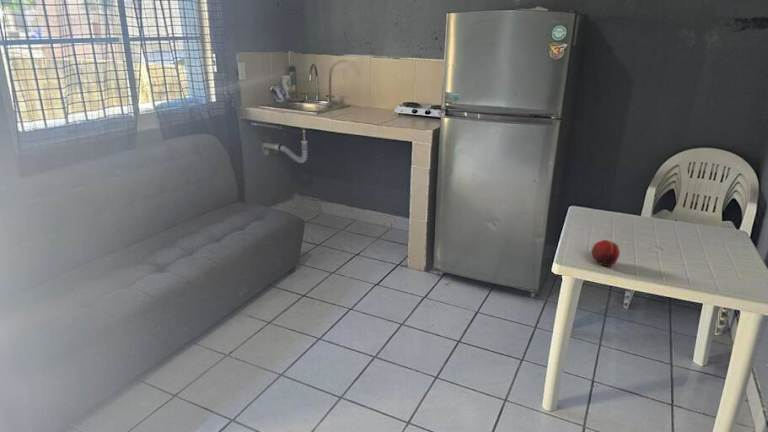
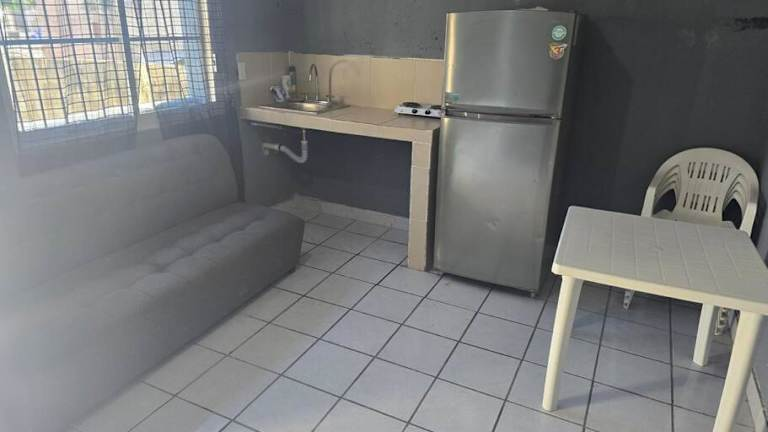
- fruit [591,239,621,267]
